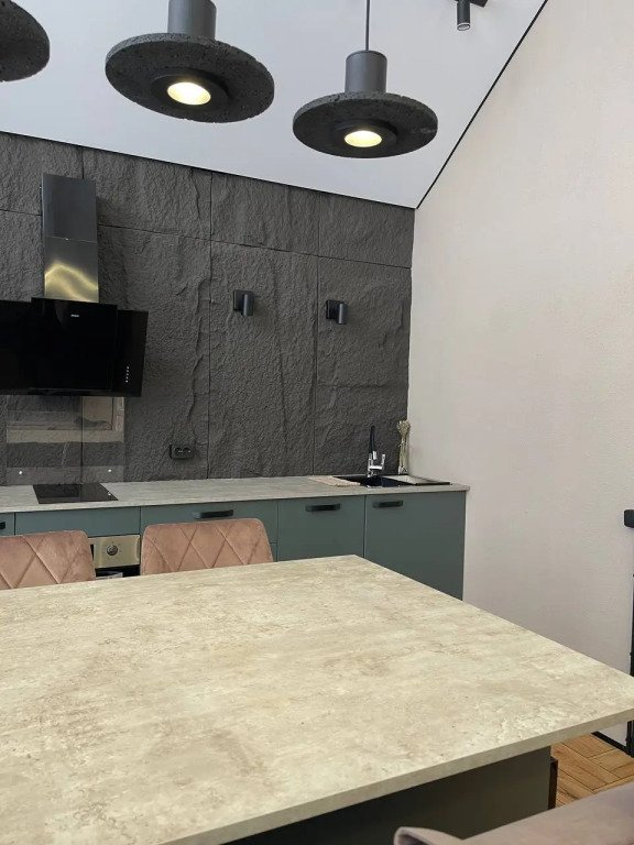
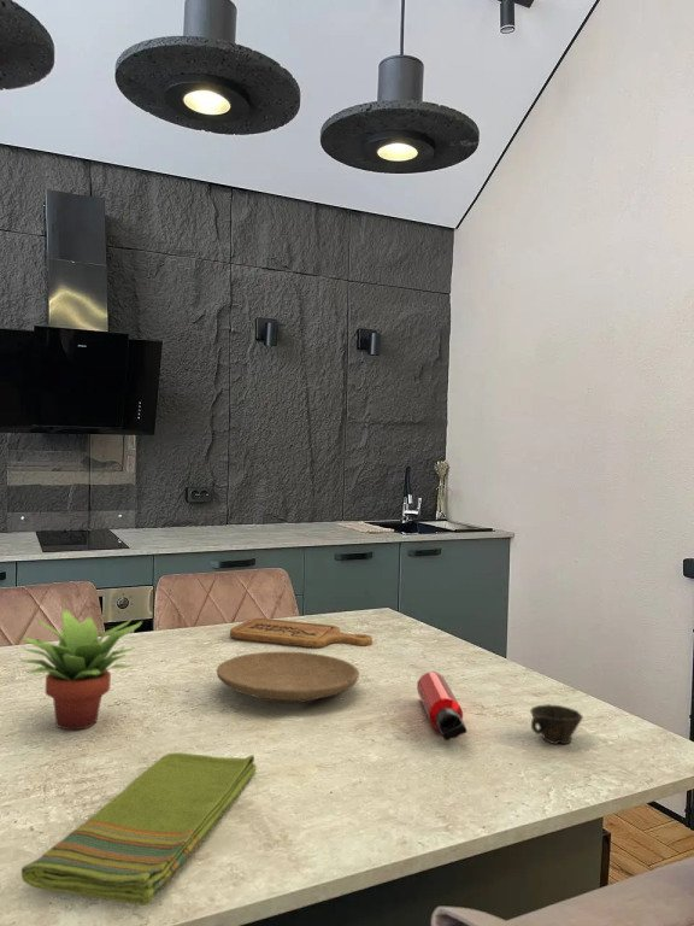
+ plate [216,651,360,704]
+ cup [529,703,584,745]
+ succulent plant [19,606,143,731]
+ cutting board [229,617,374,649]
+ water bottle [416,670,467,742]
+ dish towel [20,752,258,907]
